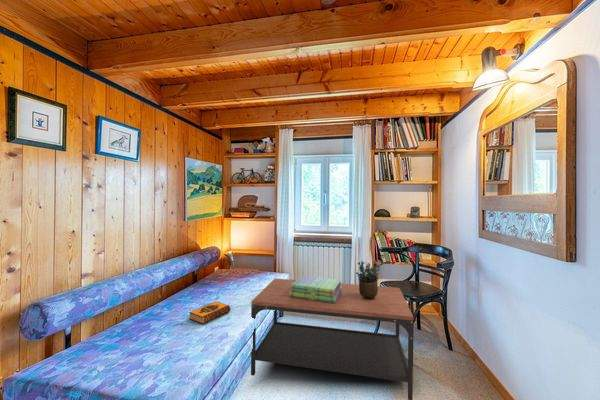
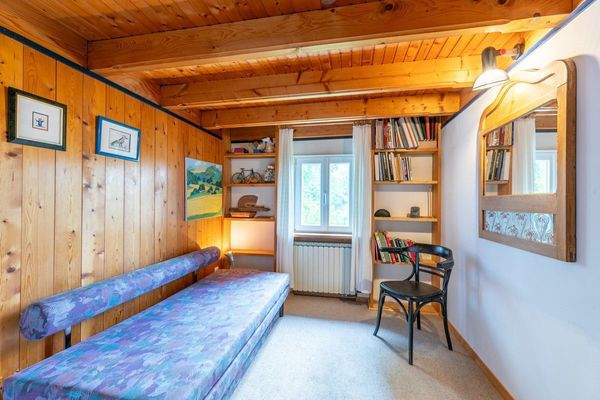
- potted plant [355,254,385,299]
- hardback book [188,301,232,325]
- coffee table [250,277,415,400]
- stack of books [290,275,342,303]
